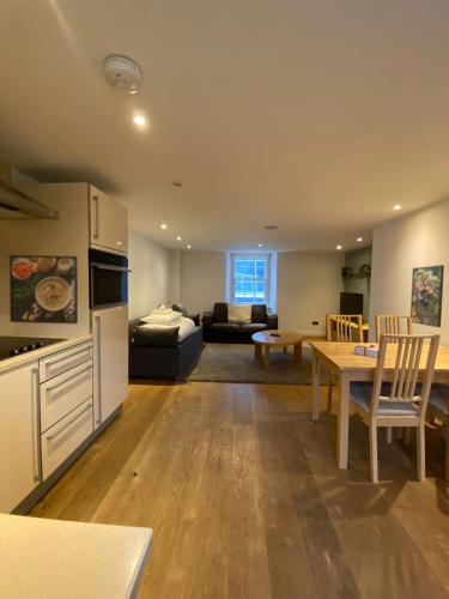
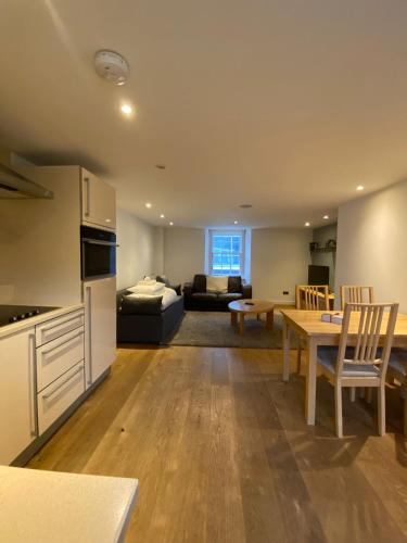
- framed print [409,264,445,328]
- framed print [8,254,79,325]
